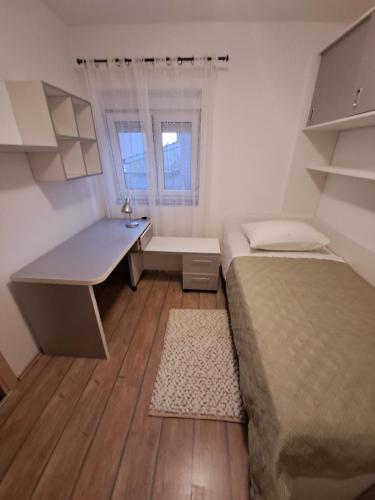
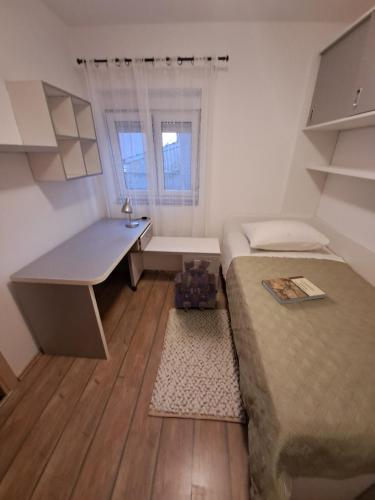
+ backpack [173,258,217,312]
+ book [261,275,326,305]
